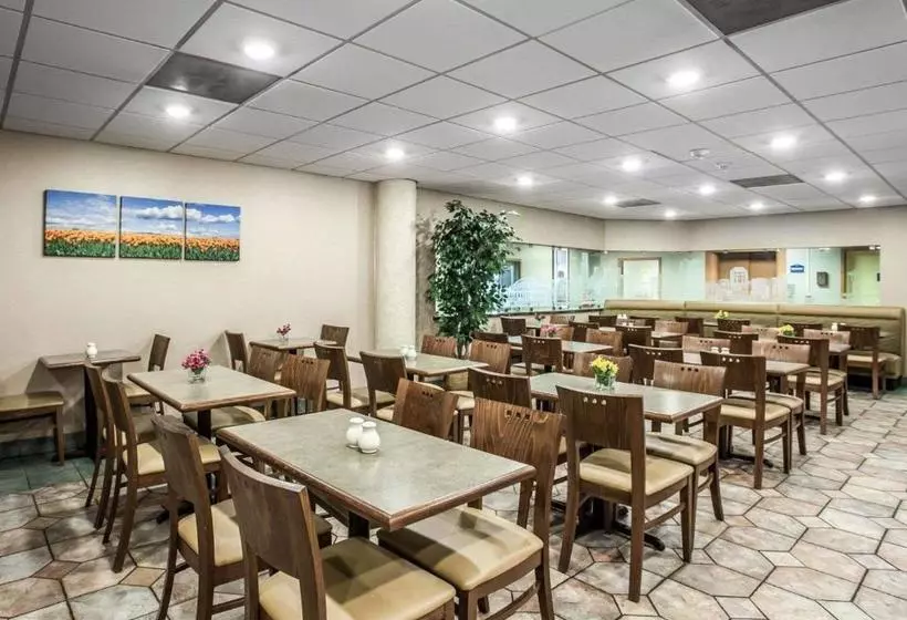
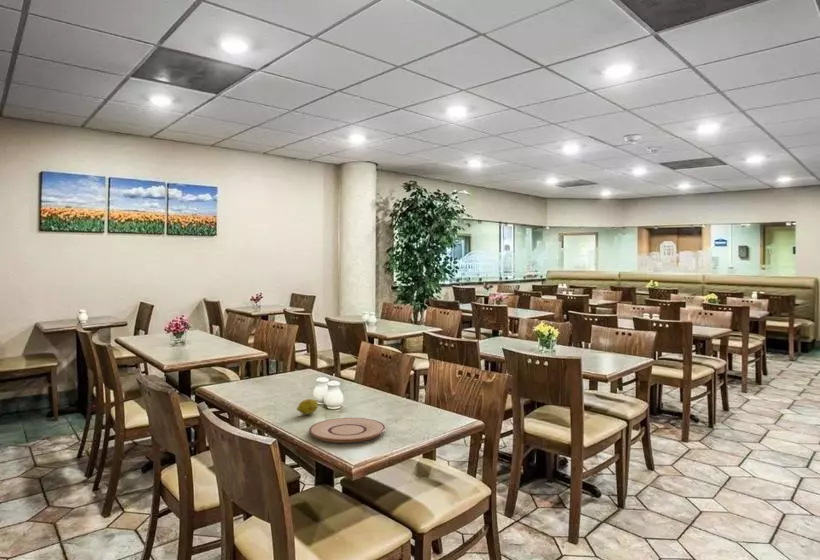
+ plate [308,417,386,444]
+ fruit [296,398,319,416]
